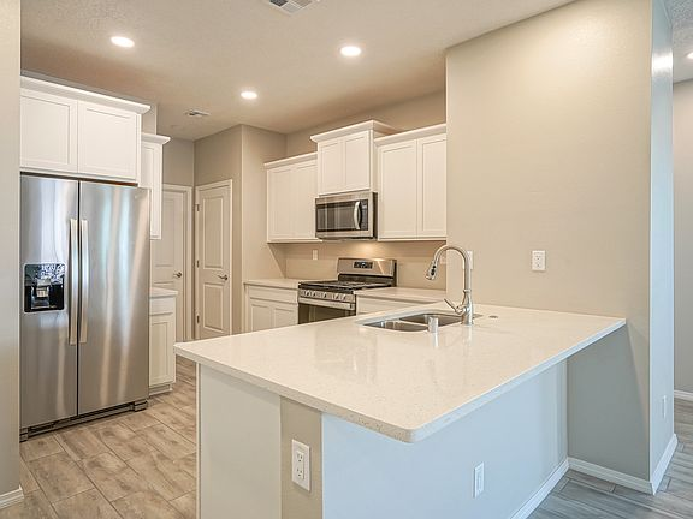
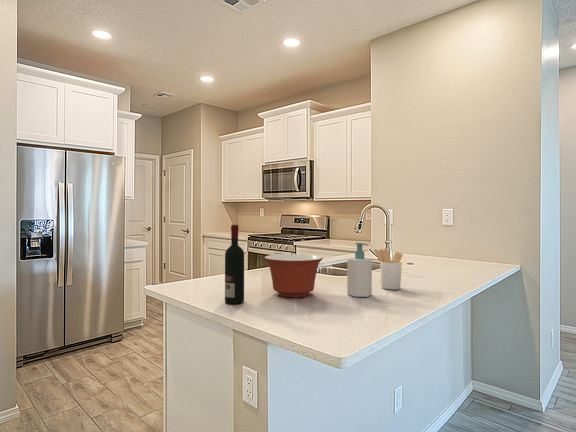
+ soap bottle [346,242,373,298]
+ mixing bowl [264,253,324,298]
+ utensil holder [373,248,404,290]
+ alcohol [224,224,245,305]
